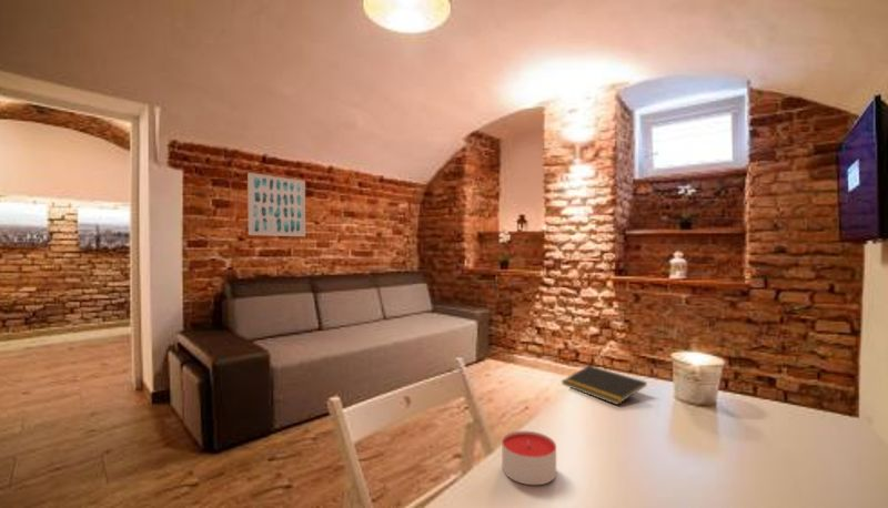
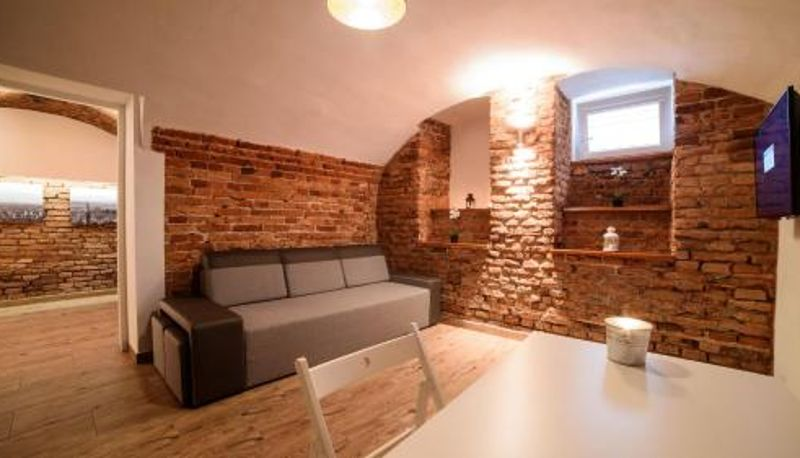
- candle [501,430,557,486]
- notepad [559,365,648,406]
- wall art [246,172,306,237]
